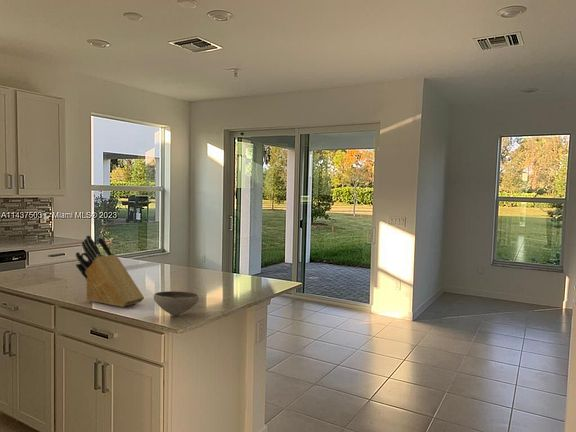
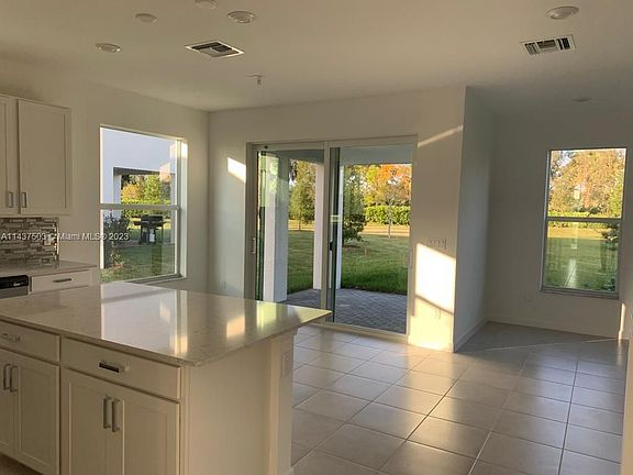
- knife block [75,234,145,308]
- bowl [153,290,200,316]
